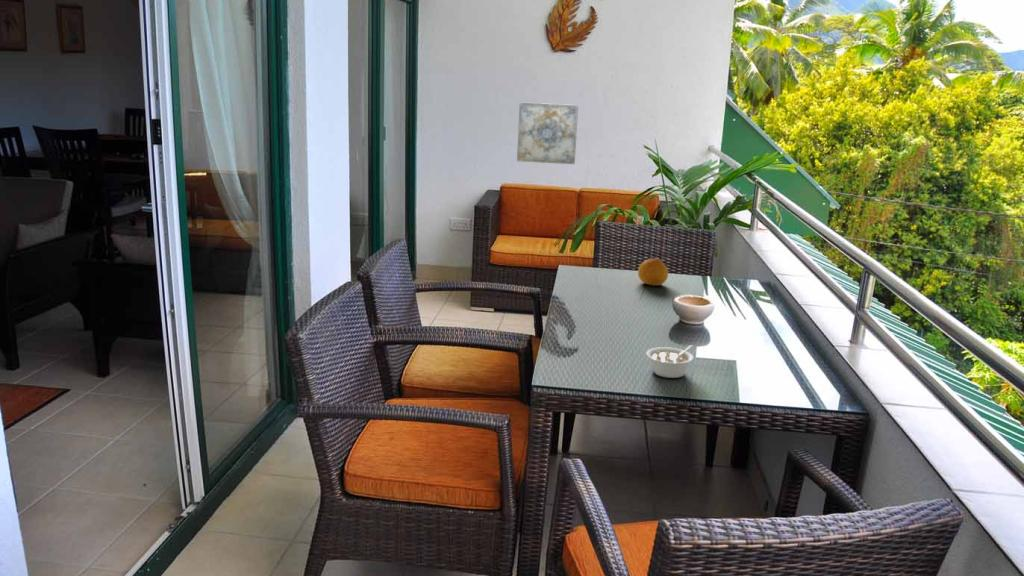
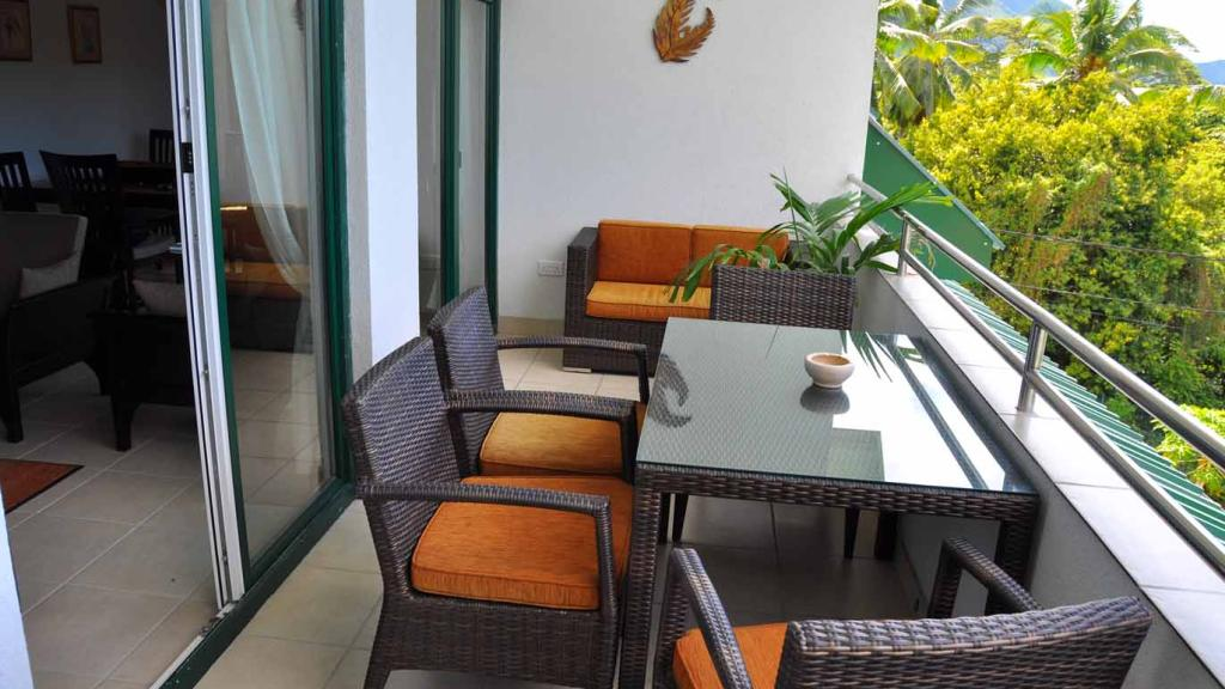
- fruit [637,257,669,287]
- wall art [516,101,579,165]
- legume [645,344,695,379]
